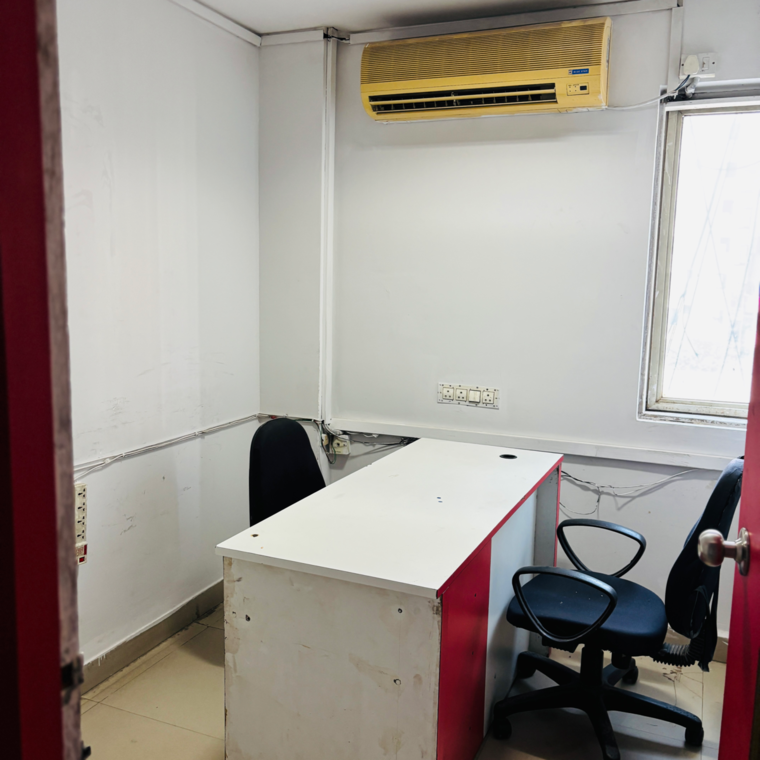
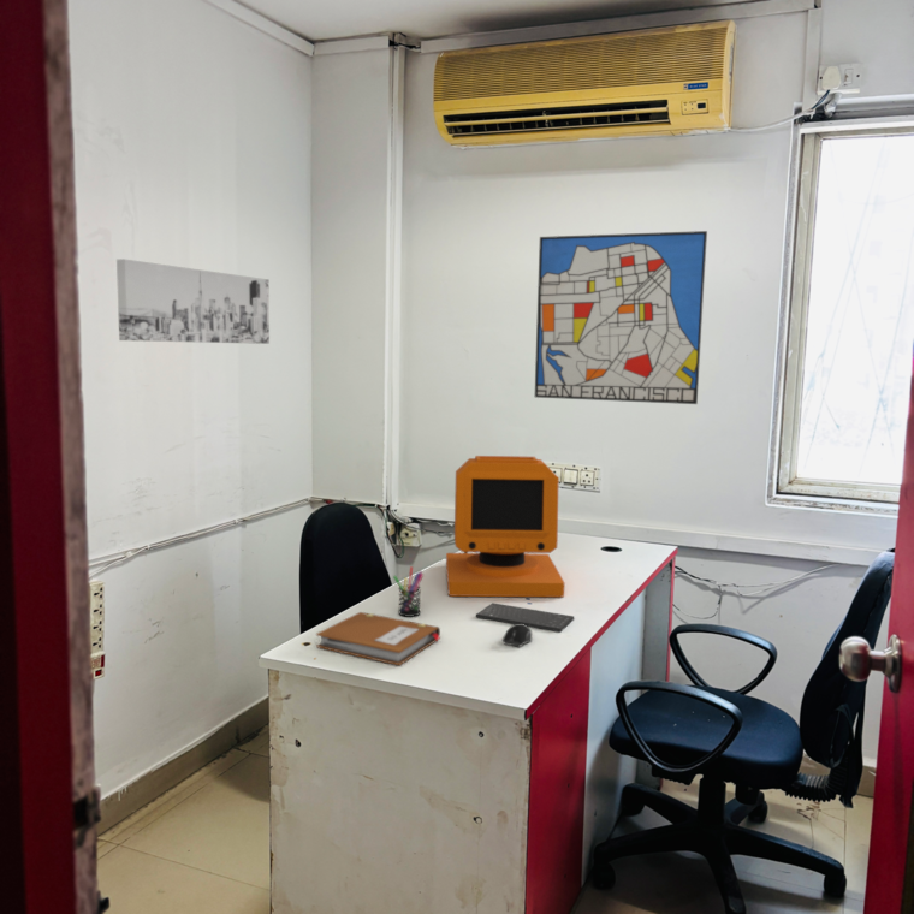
+ notebook [315,611,441,666]
+ pen holder [392,565,425,618]
+ keyboard [475,601,575,633]
+ computer monitor [445,455,566,598]
+ computer mouse [501,624,533,648]
+ wall art [115,257,271,345]
+ wall art [534,230,708,405]
